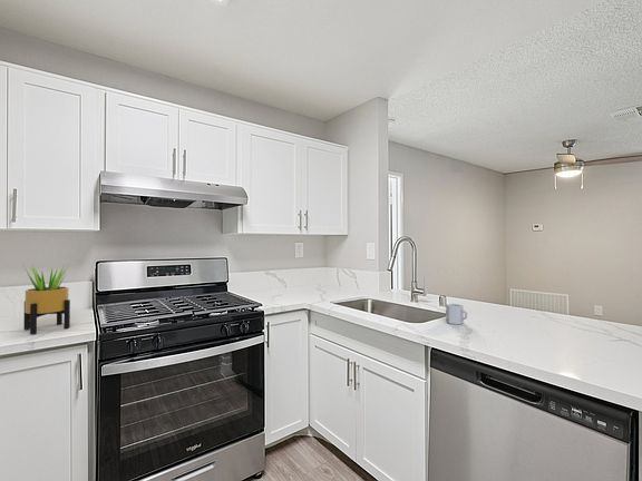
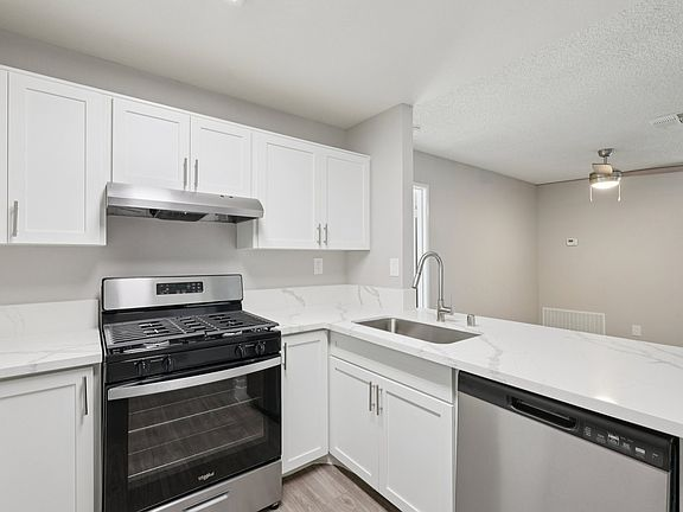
- cup [445,303,468,325]
- potted plant [22,264,71,335]
